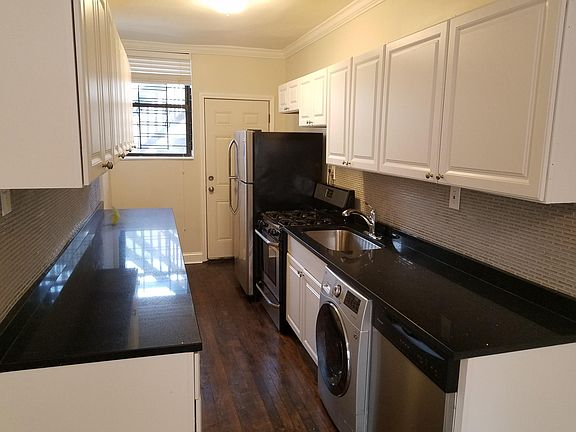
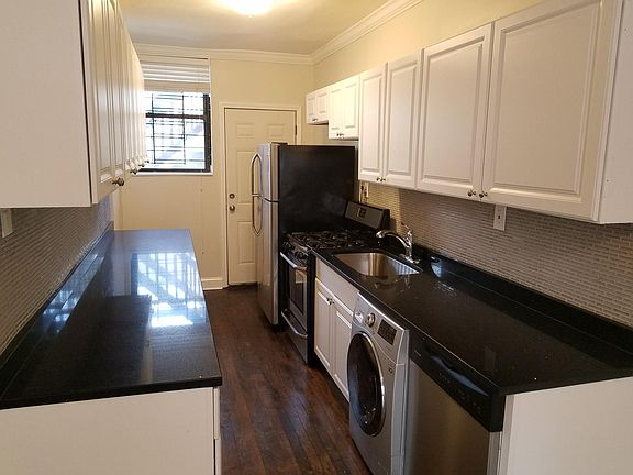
- banana [106,205,128,225]
